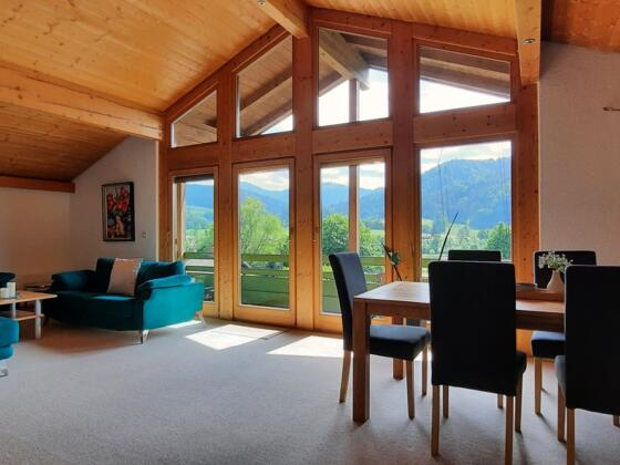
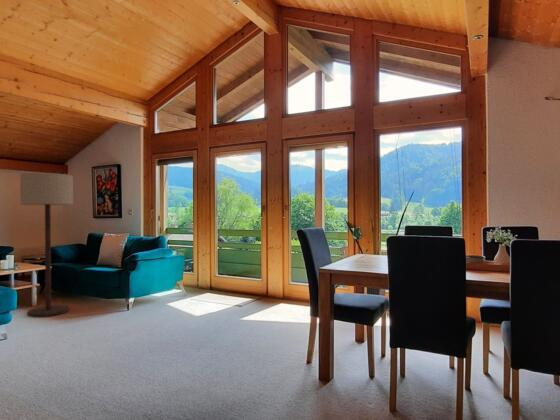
+ floor lamp [19,172,74,318]
